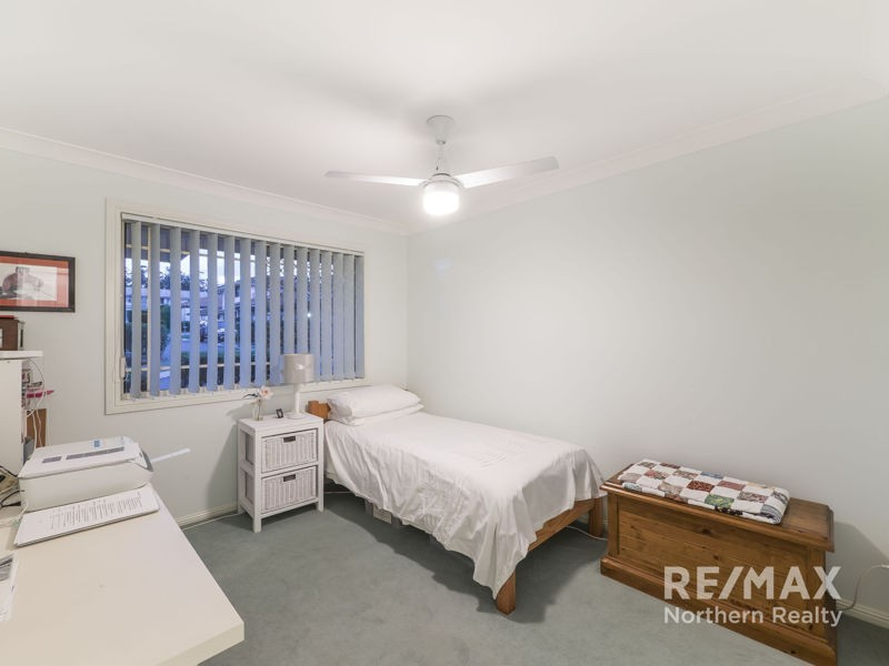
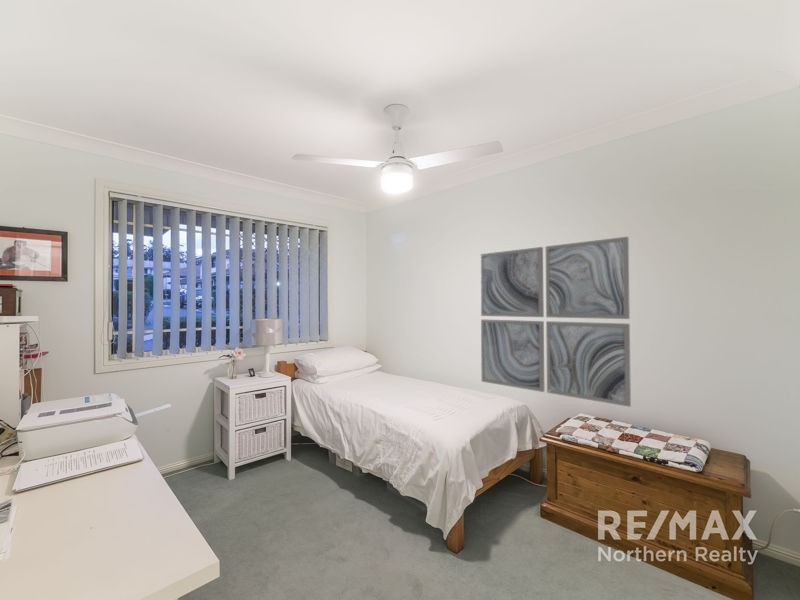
+ wall art [480,236,632,408]
